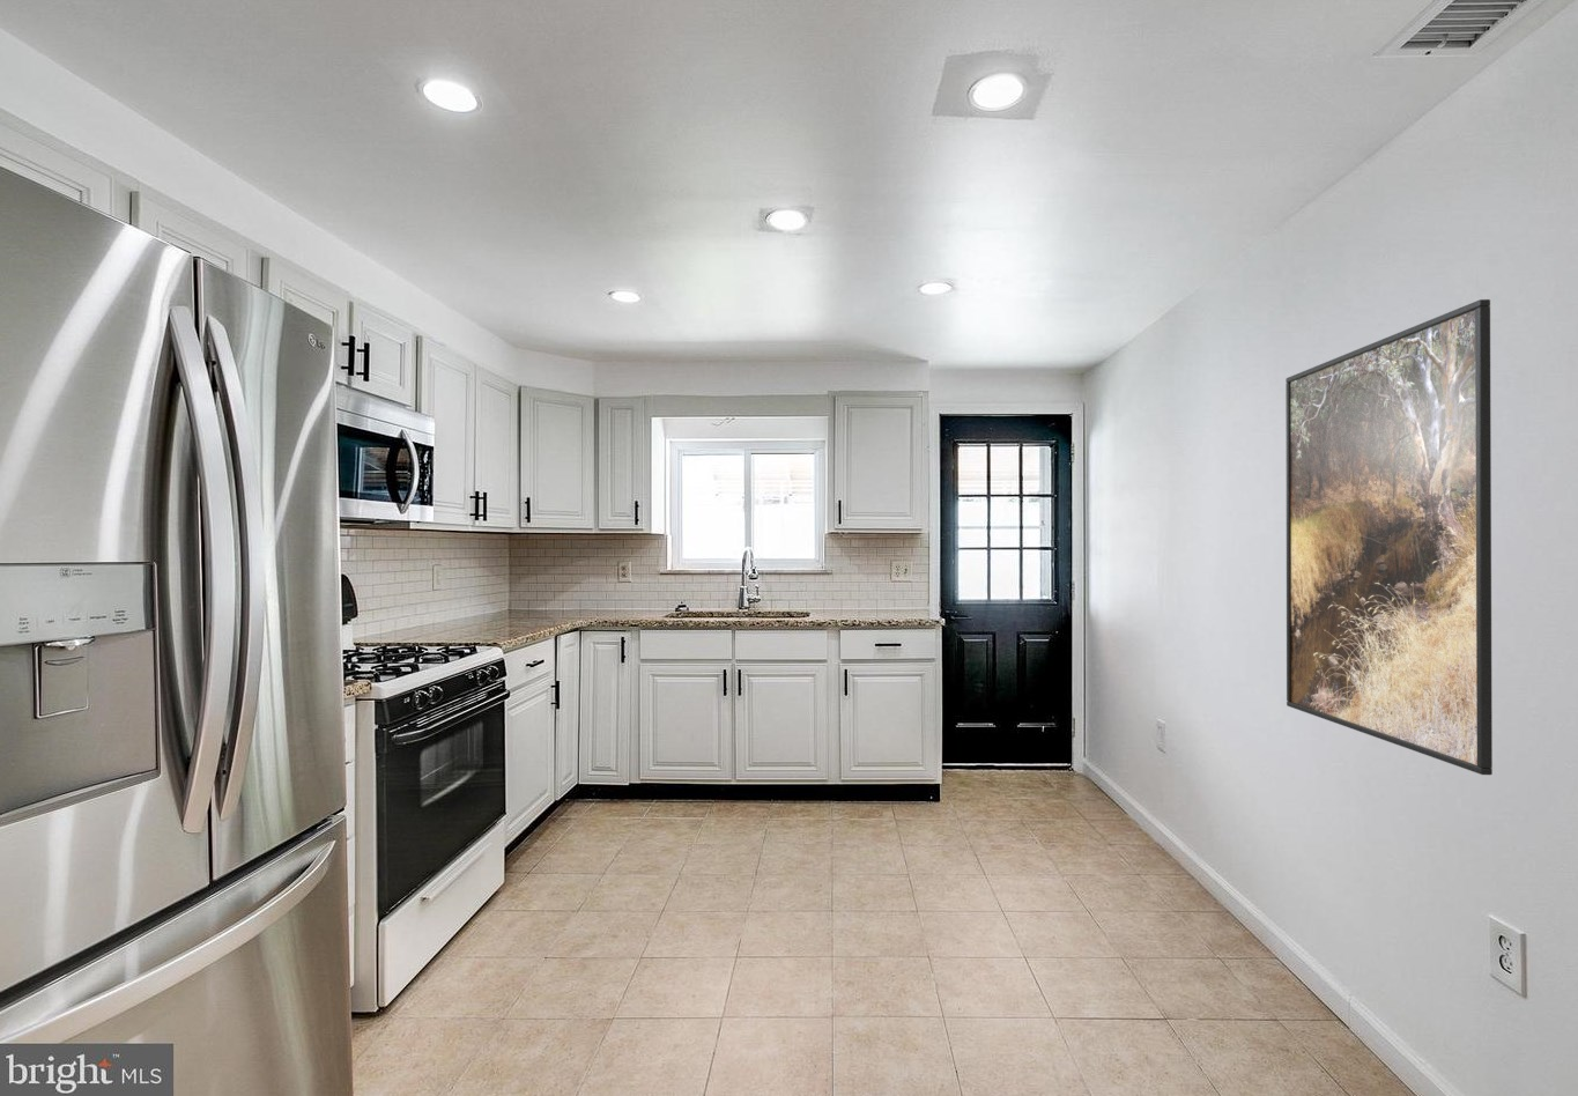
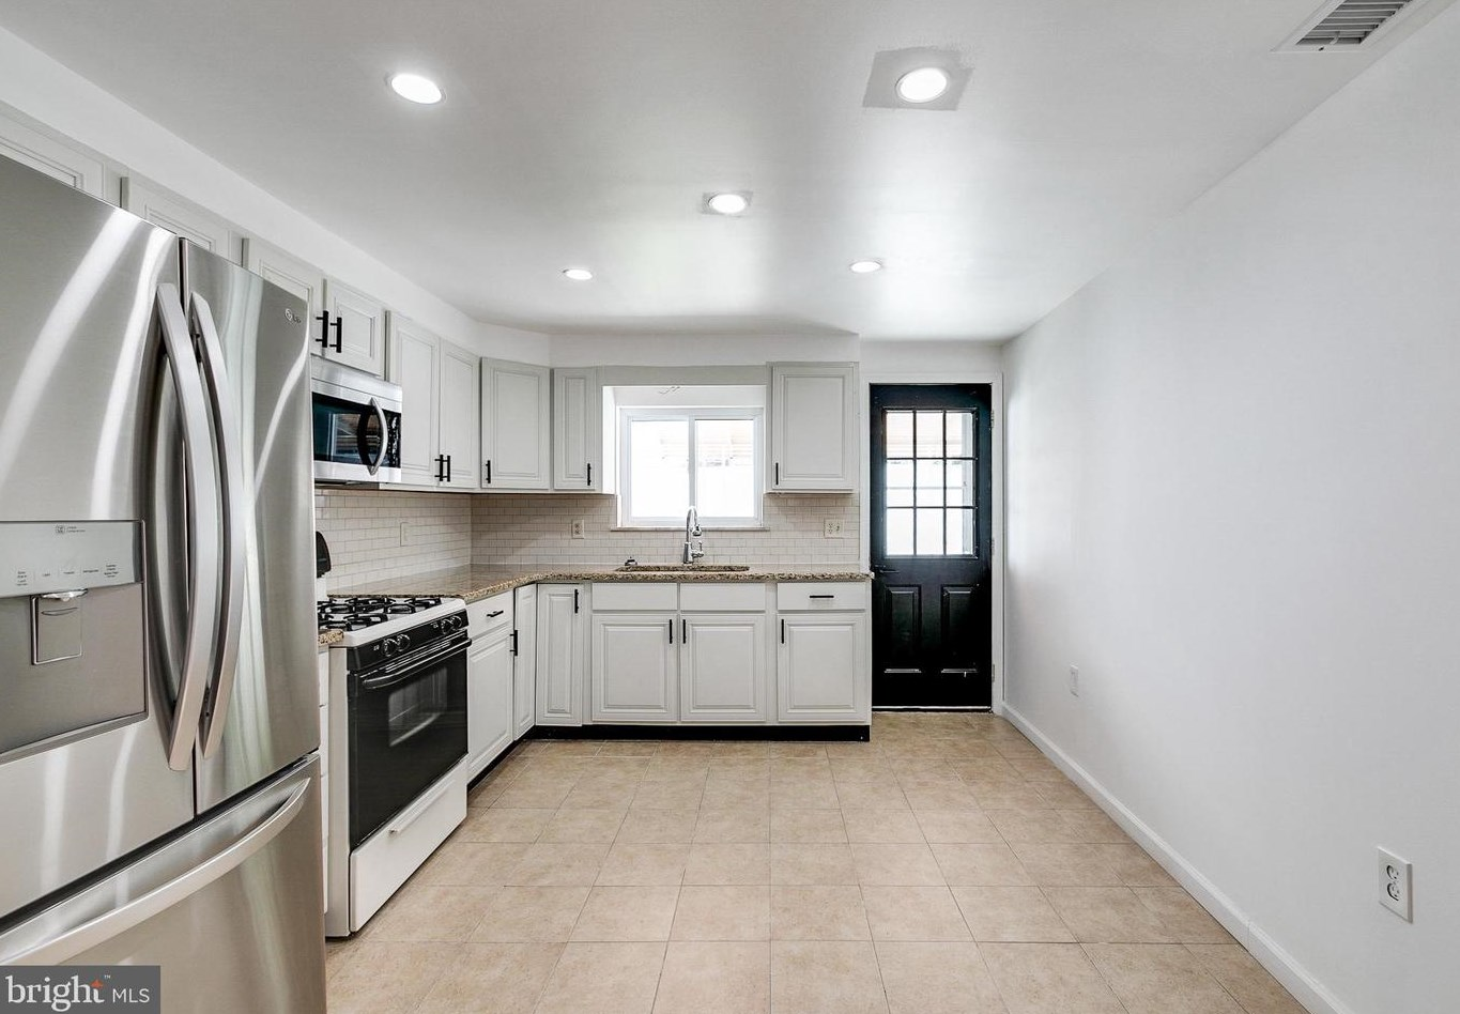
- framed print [1284,299,1494,776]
